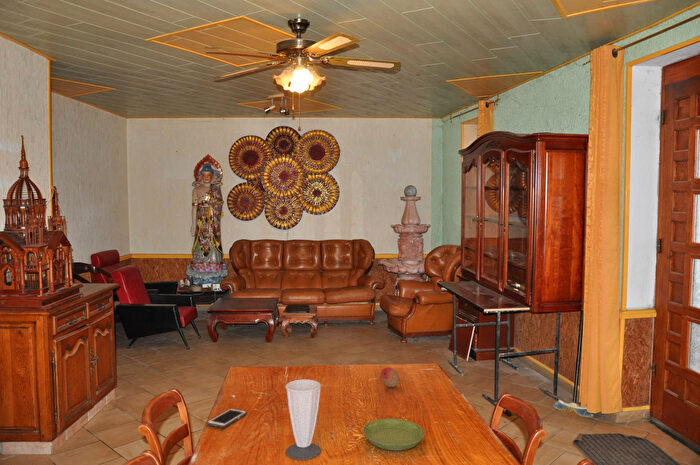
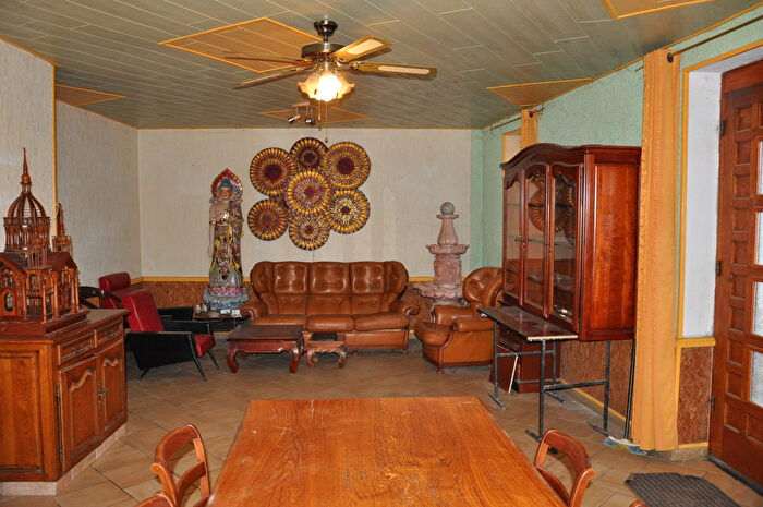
- cell phone [206,407,248,429]
- saucer [362,418,426,451]
- fruit [380,366,400,388]
- cup [284,379,322,460]
